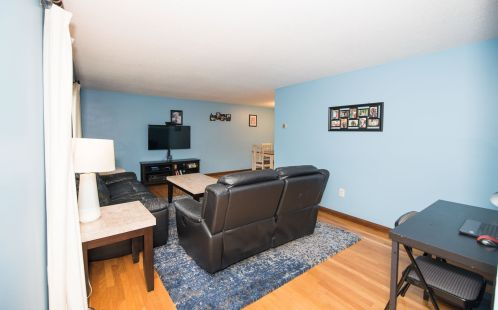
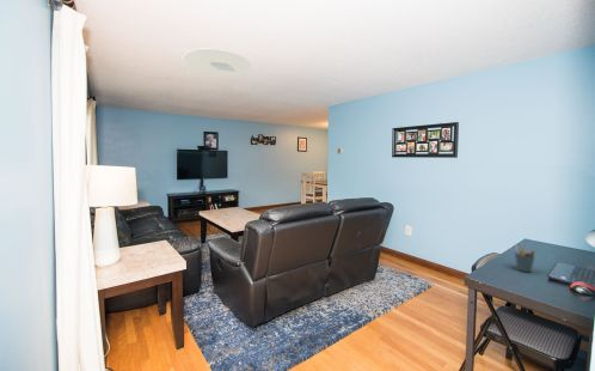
+ ceiling light [182,48,252,78]
+ pen holder [514,244,536,273]
